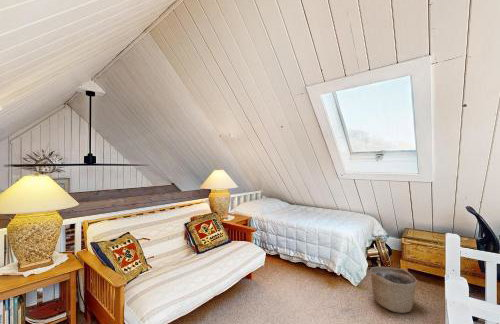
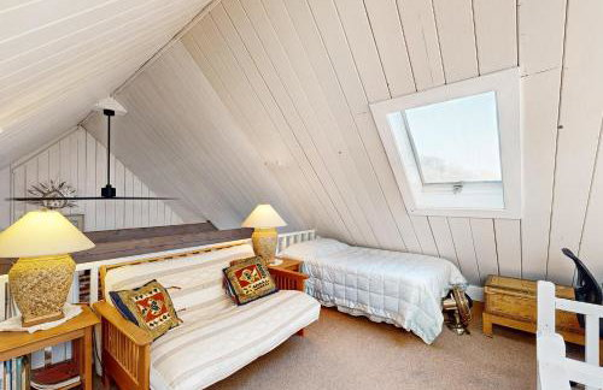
- basket [369,266,418,314]
